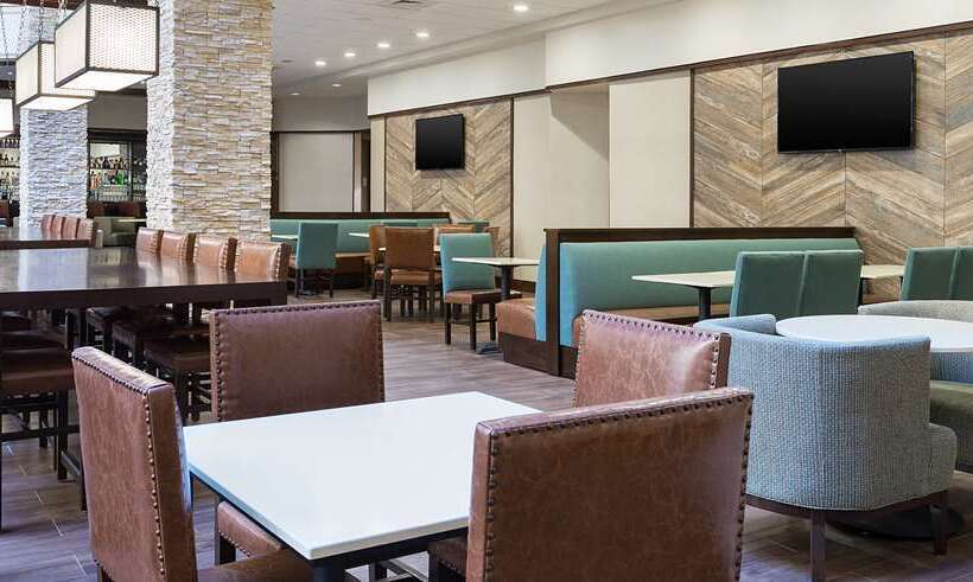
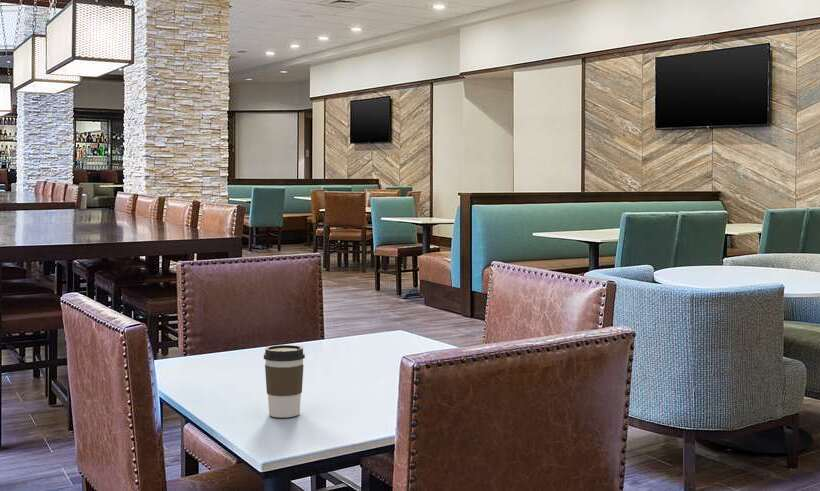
+ coffee cup [263,344,306,419]
